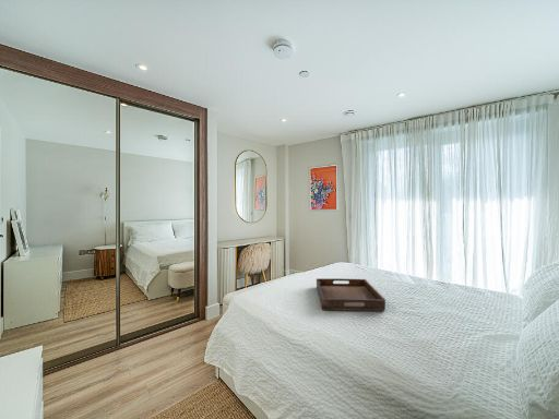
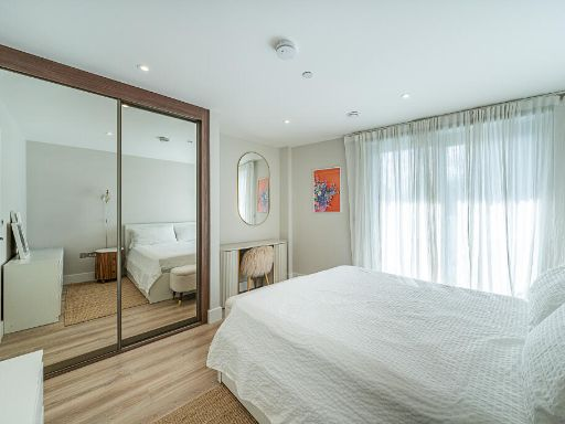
- serving tray [316,277,386,312]
